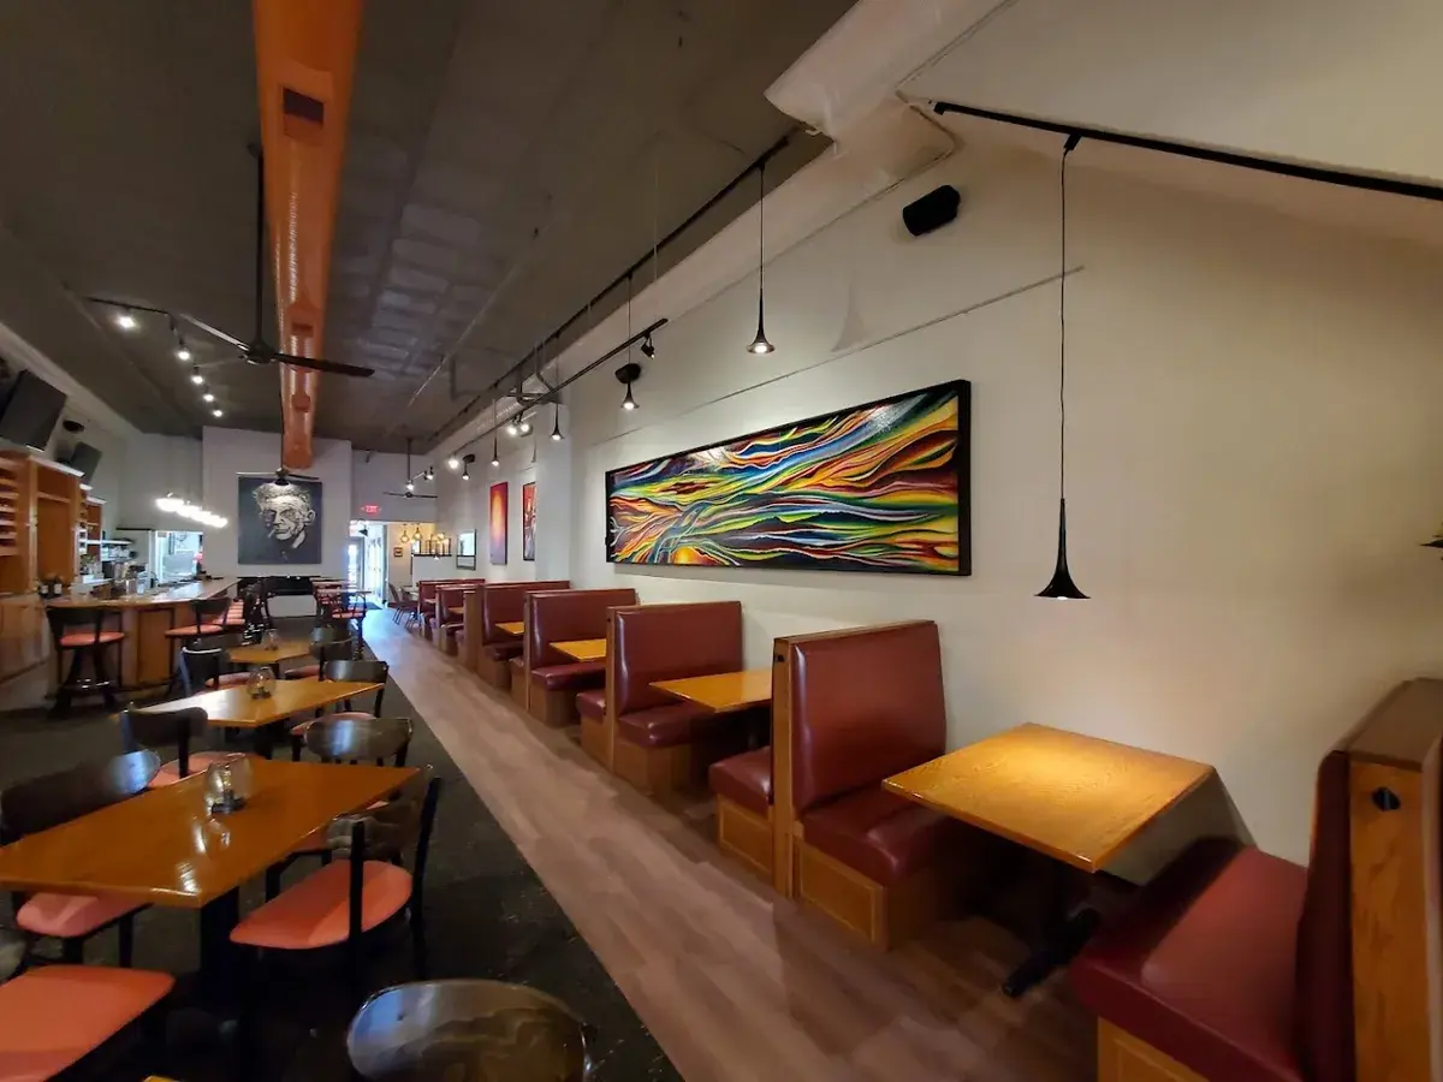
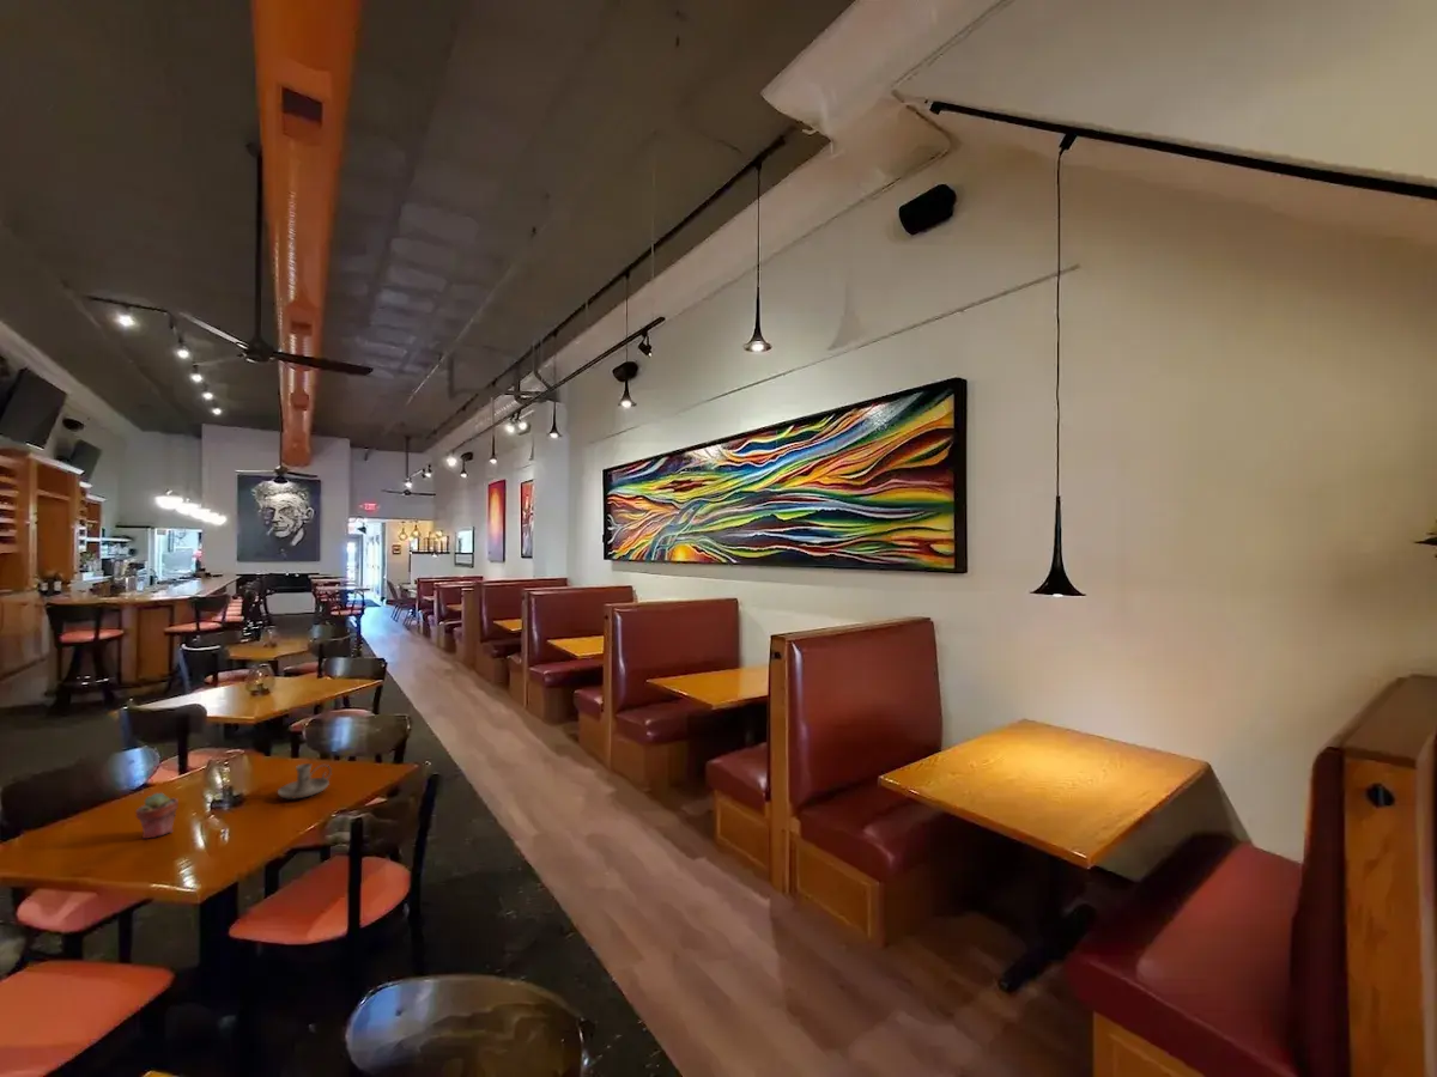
+ potted succulent [134,792,180,840]
+ candle holder [277,762,333,799]
